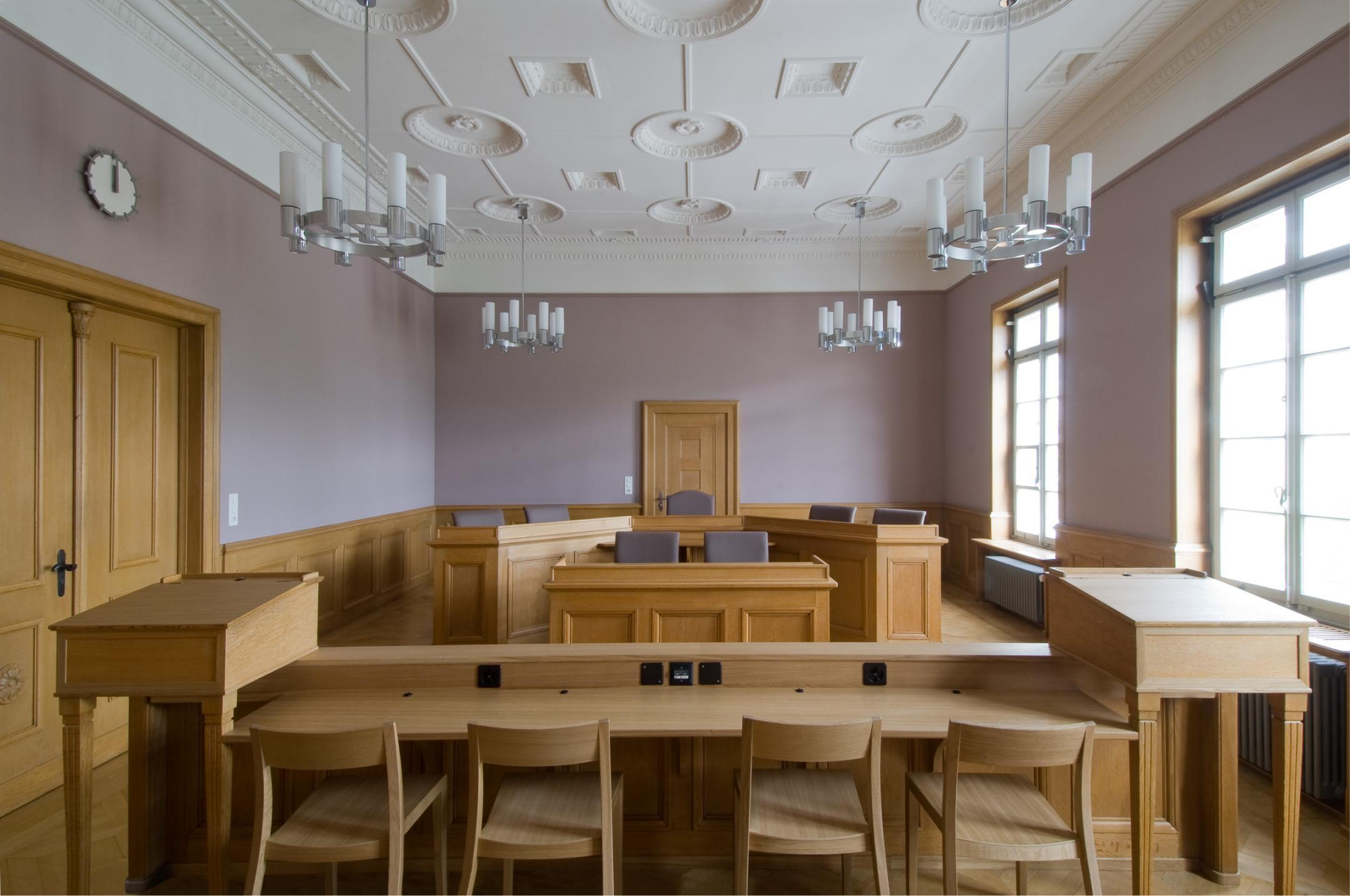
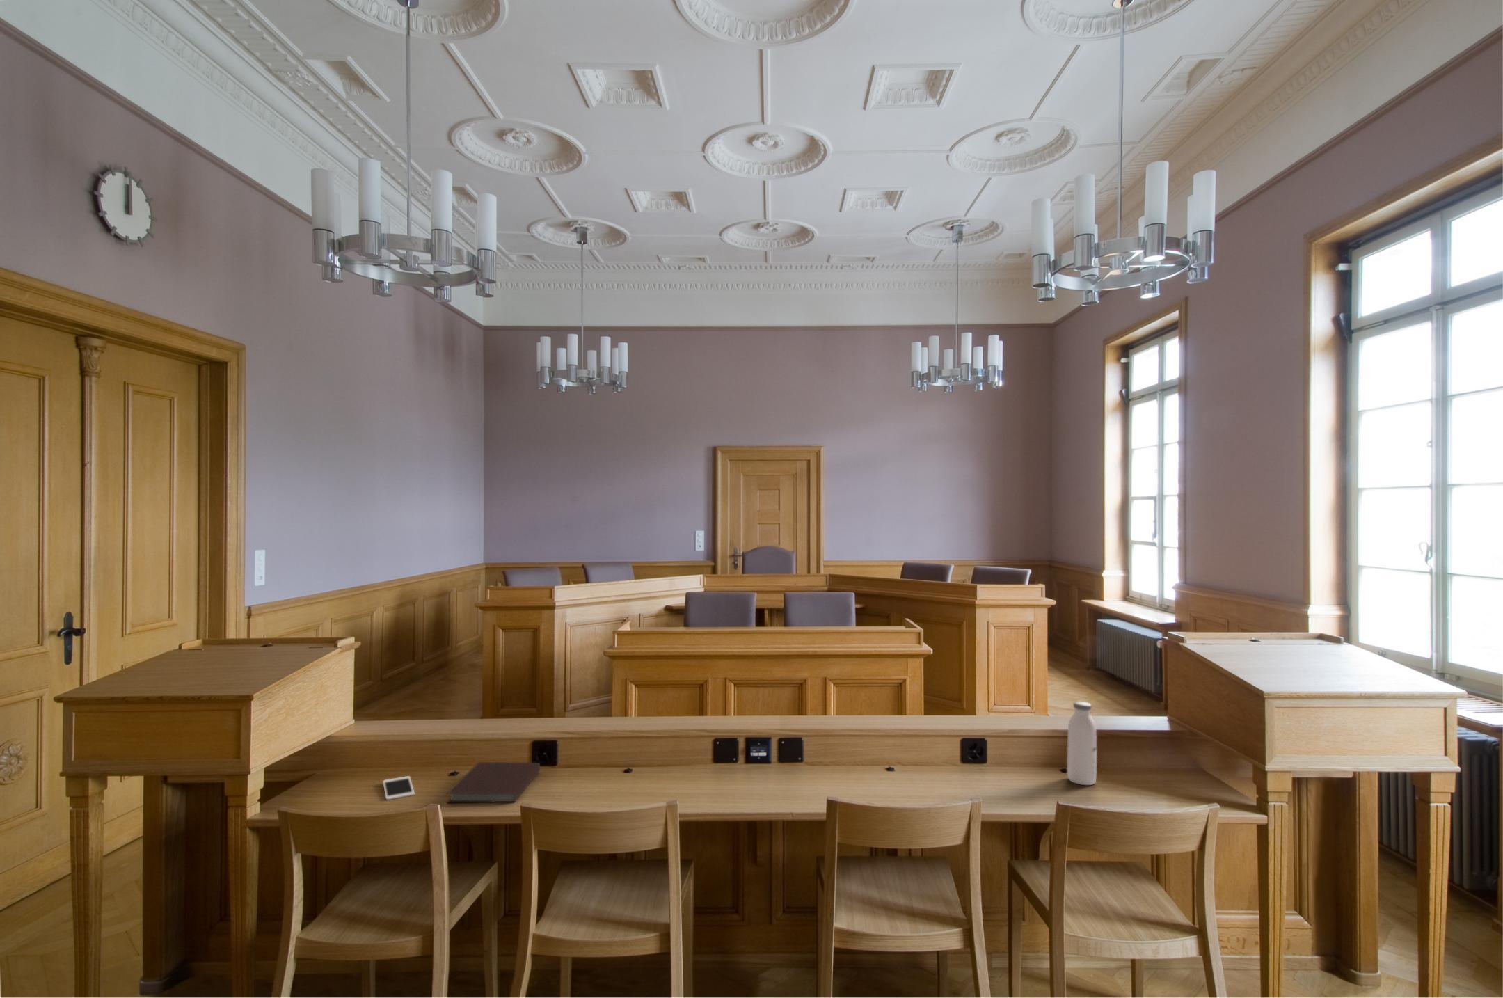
+ notebook [446,762,541,804]
+ cell phone [382,775,415,801]
+ water bottle [1067,701,1098,785]
